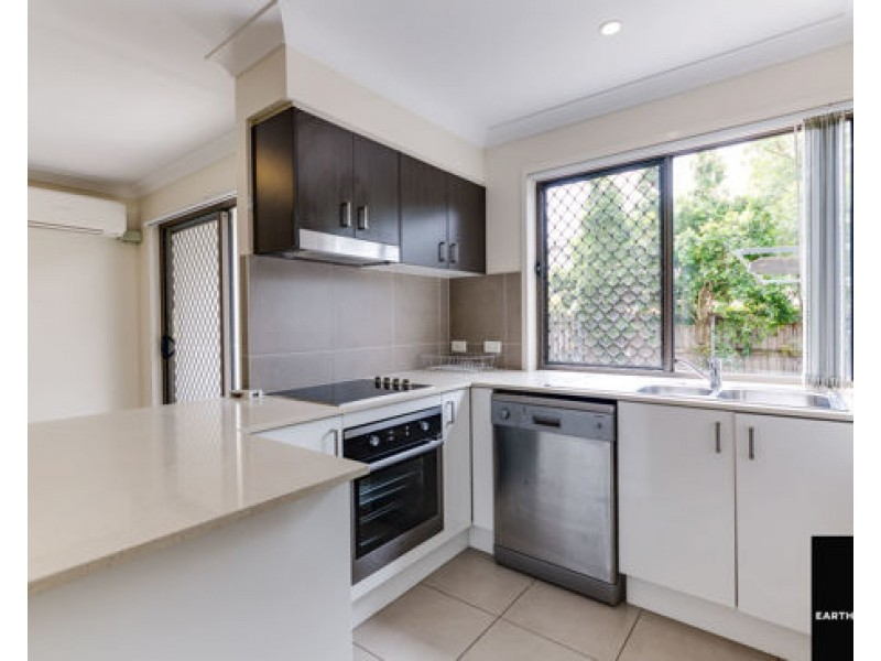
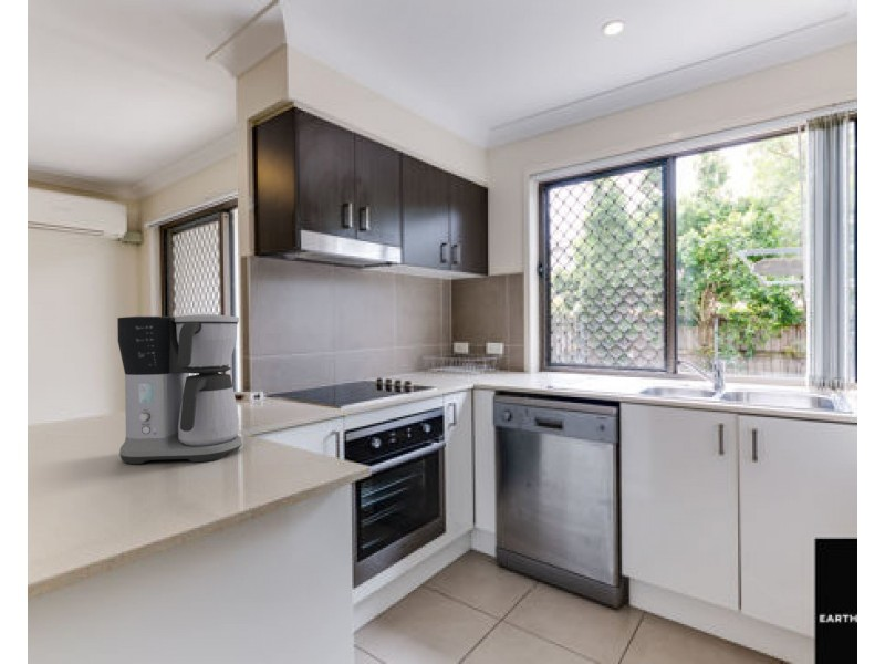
+ coffee maker [116,313,243,465]
